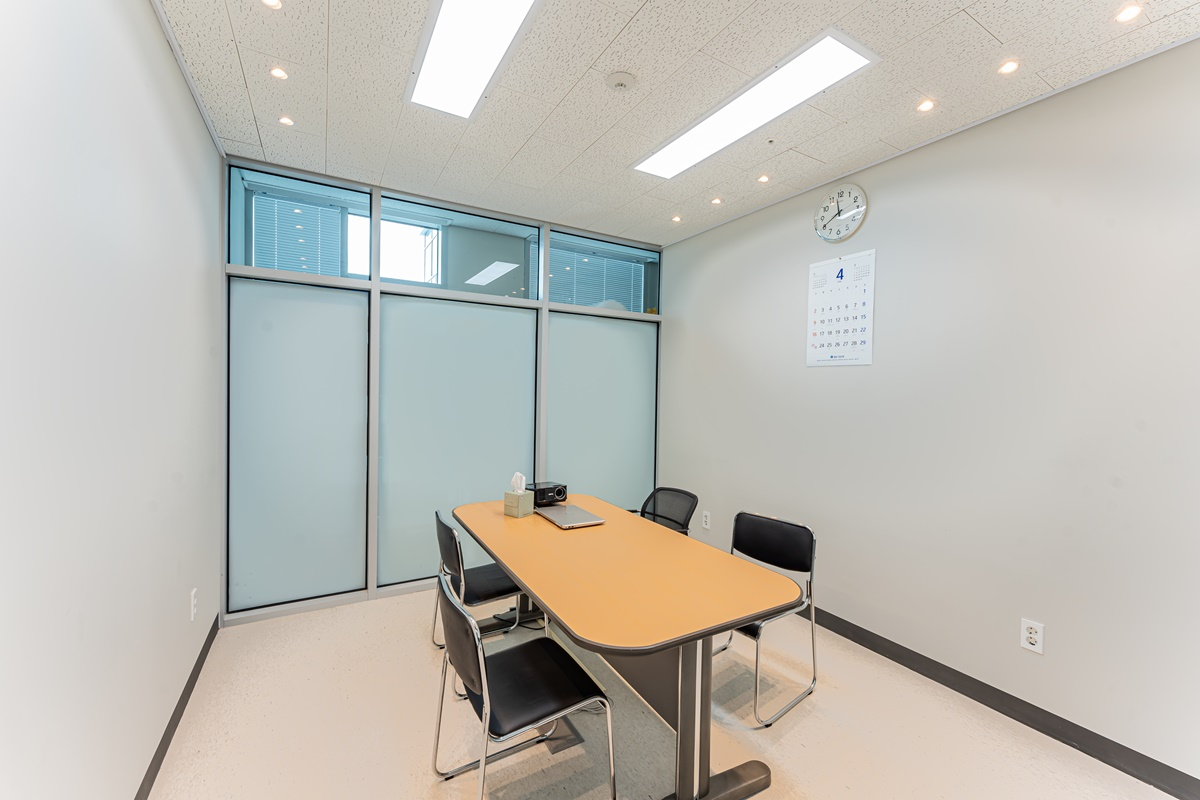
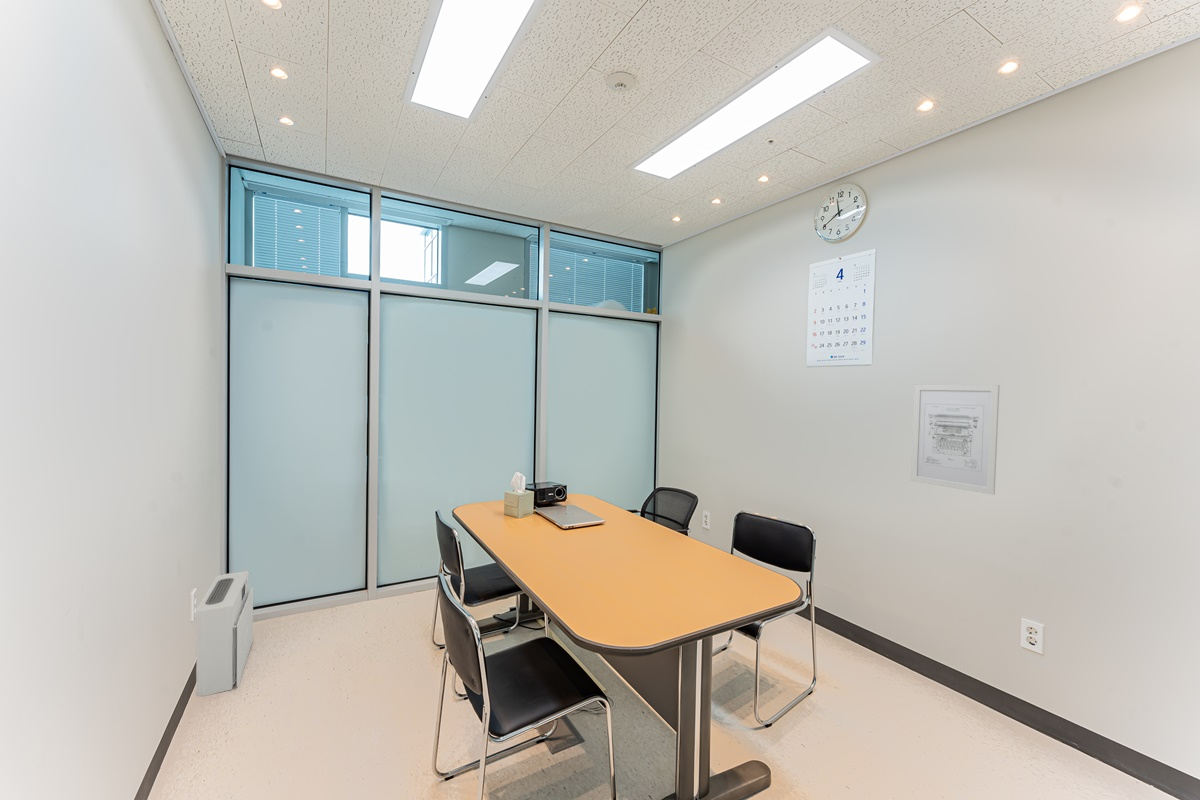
+ air purifier [195,570,254,697]
+ wall art [910,384,1001,496]
